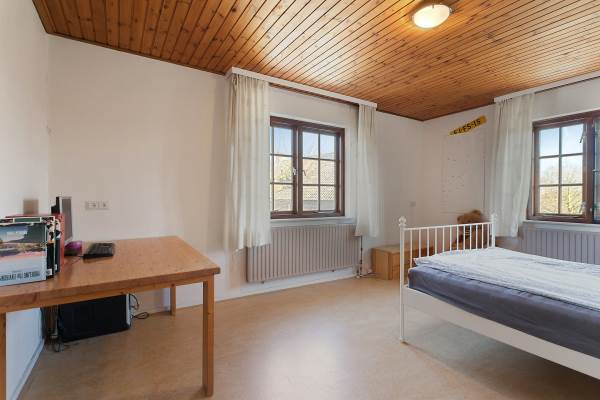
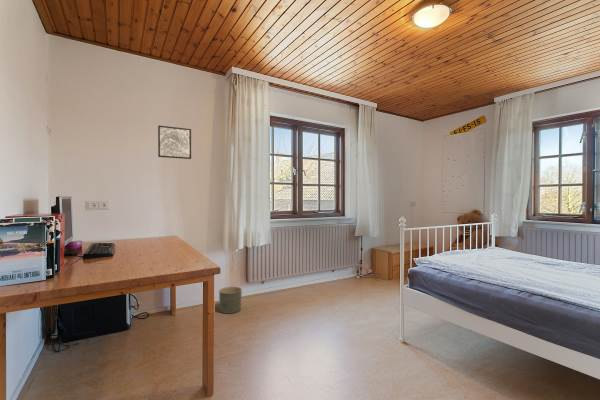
+ planter [218,286,243,315]
+ wall art [157,125,192,160]
